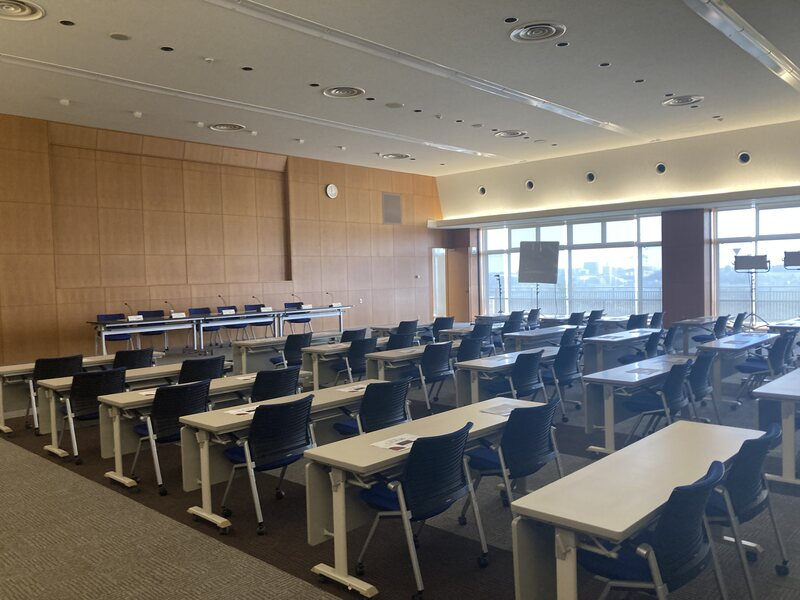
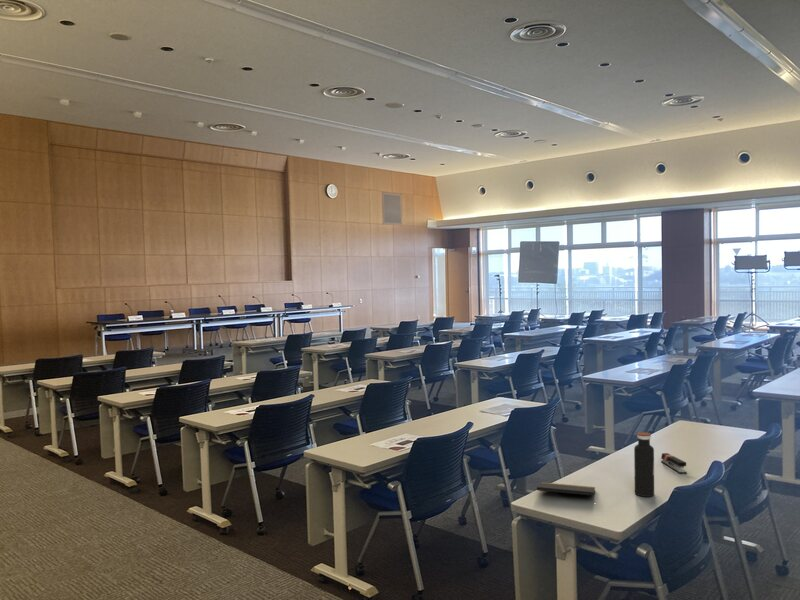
+ notepad [536,481,596,502]
+ stapler [660,452,688,474]
+ water bottle [633,431,655,498]
